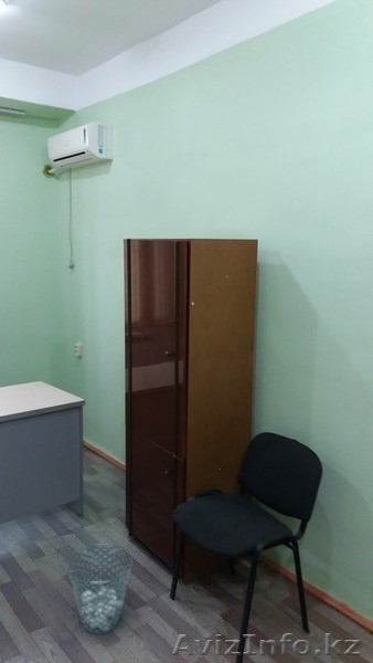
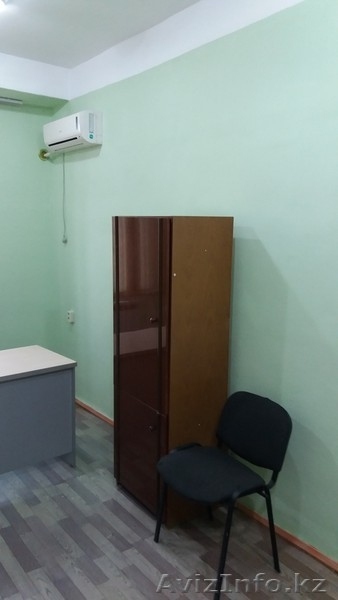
- waste basket [66,543,134,635]
